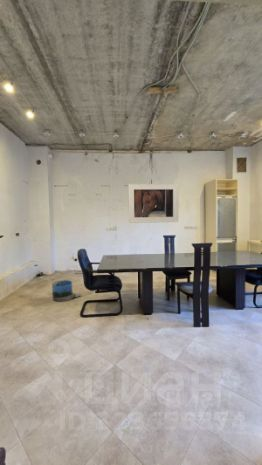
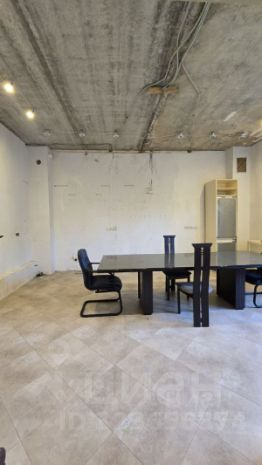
- trash can [51,279,82,303]
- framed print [127,183,179,224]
